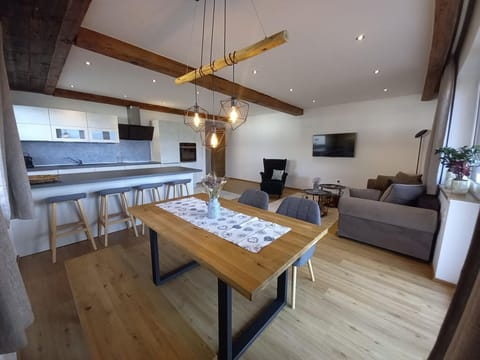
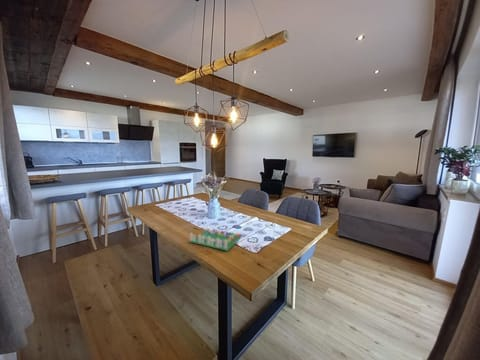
+ board game [188,227,242,252]
